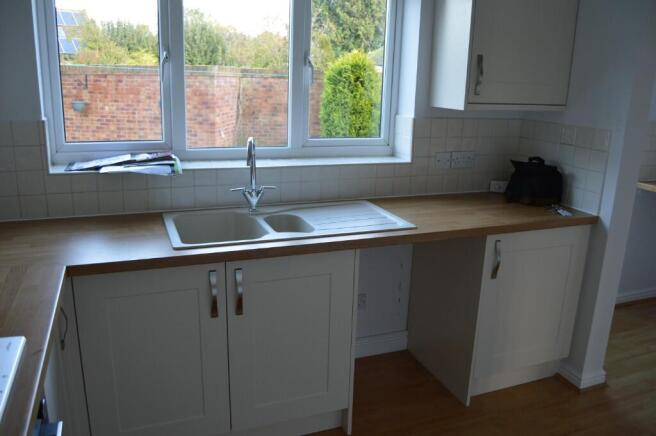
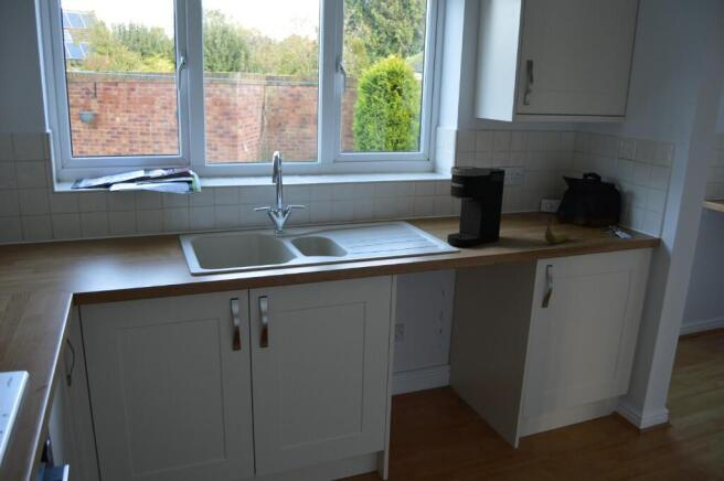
+ coffee maker [446,165,507,247]
+ banana [544,214,572,244]
